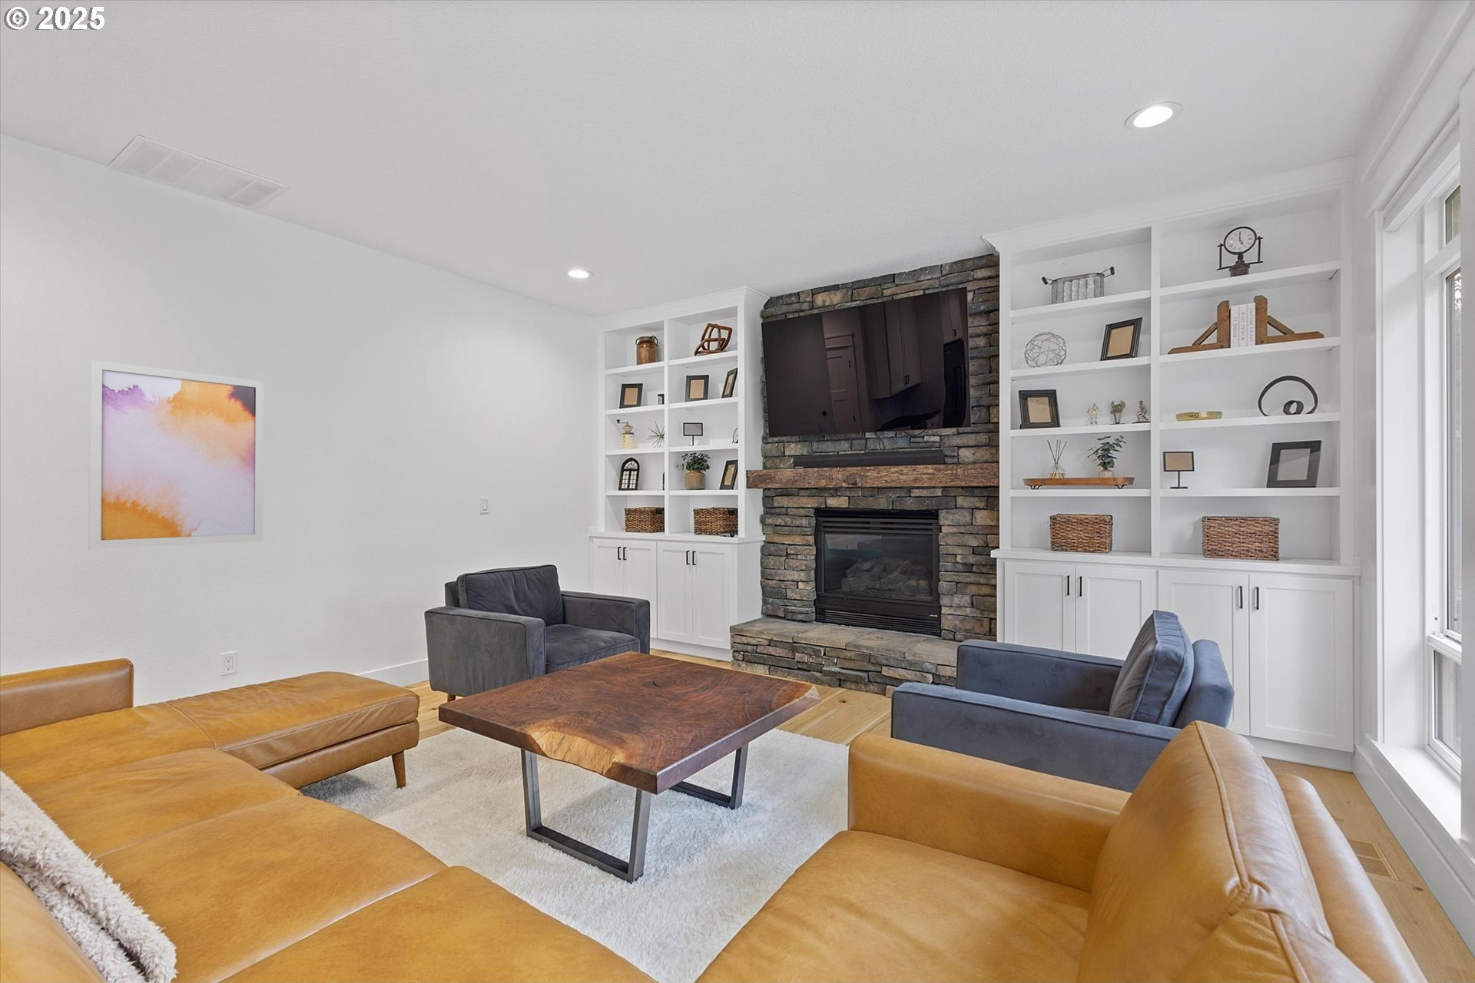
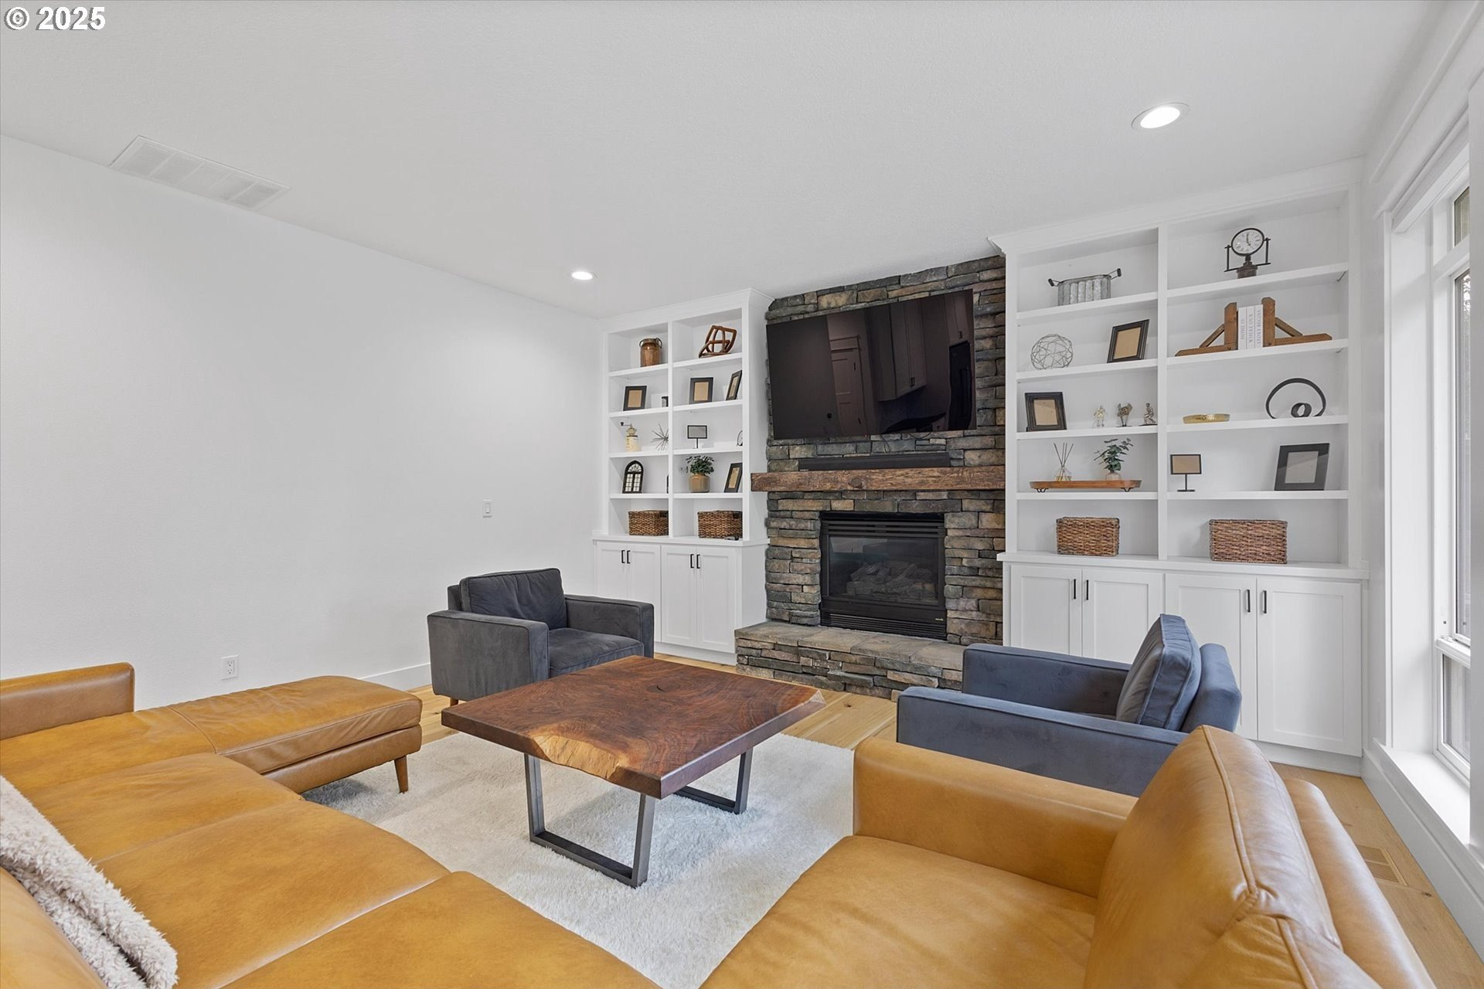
- wall art [88,360,264,550]
